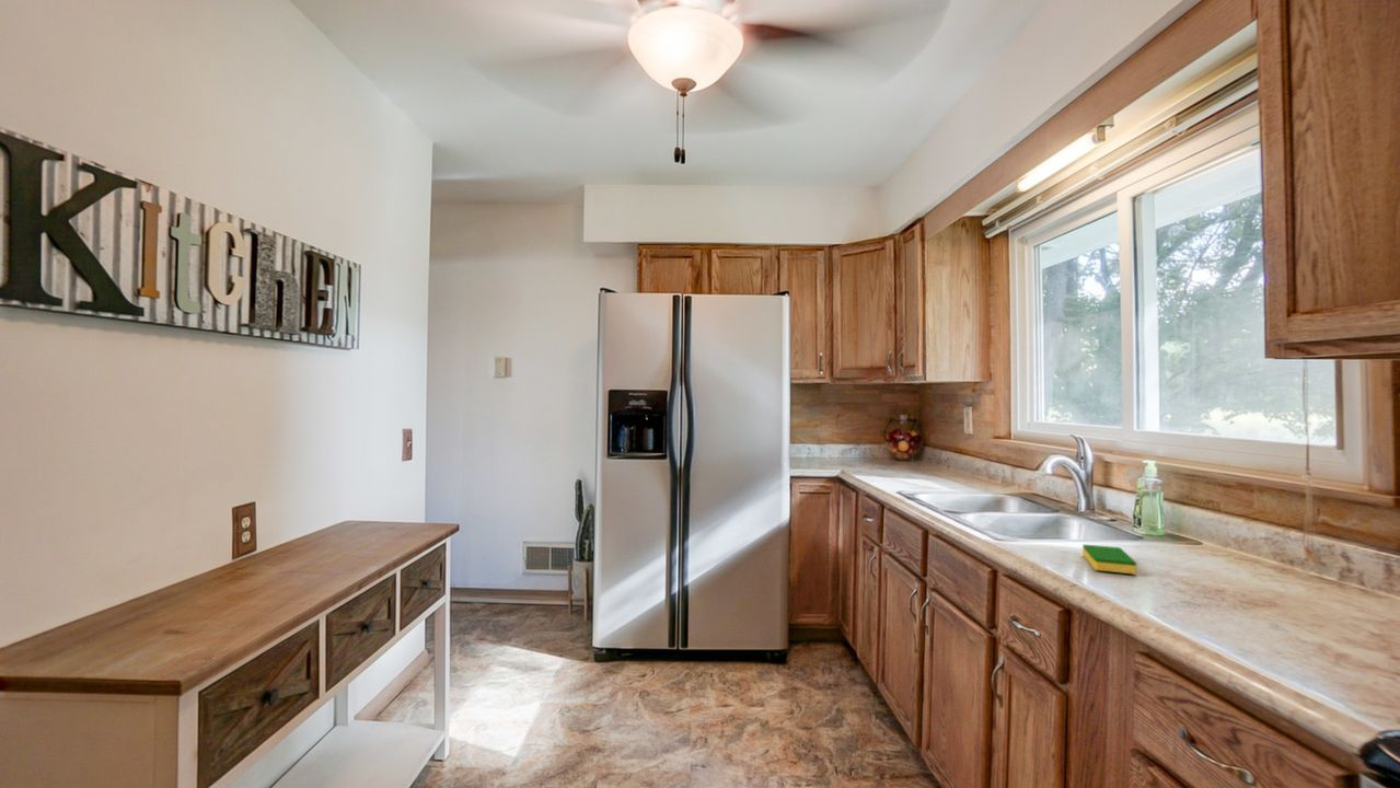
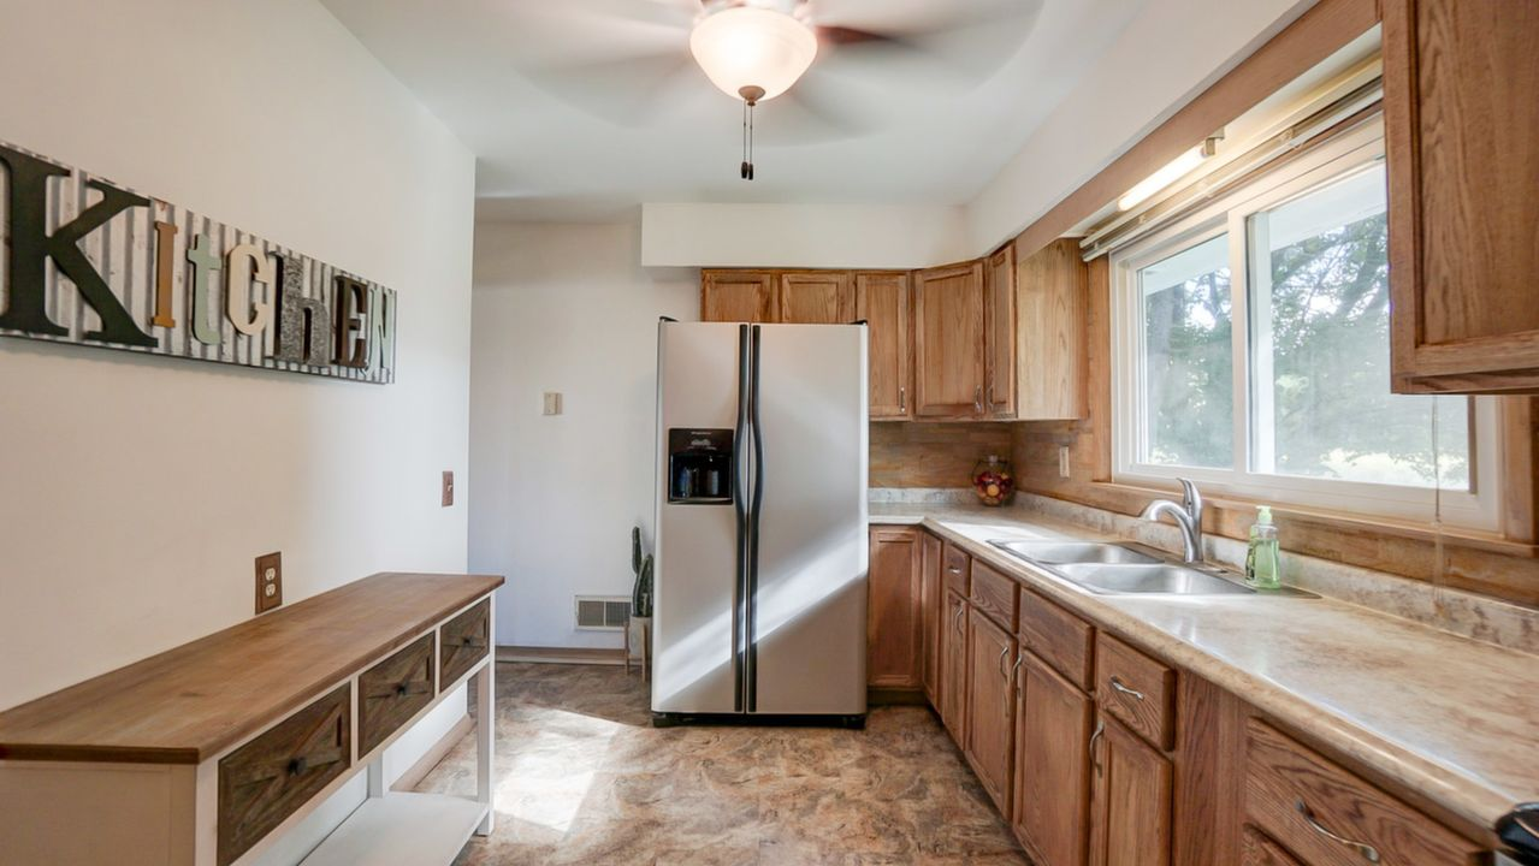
- dish sponge [1081,544,1138,576]
